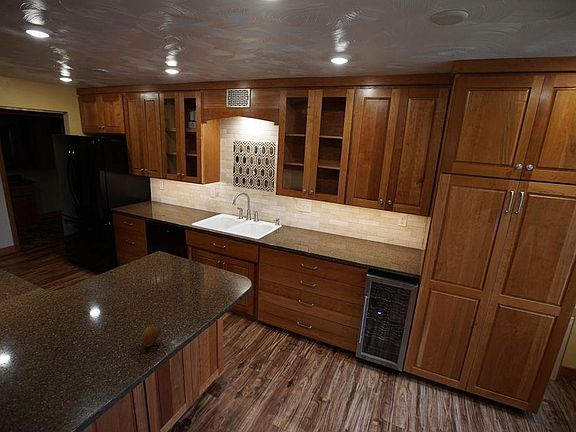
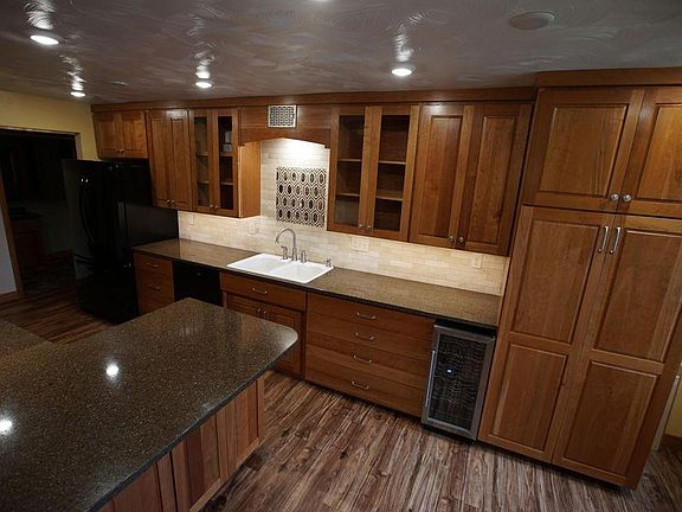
- apple [140,325,162,348]
